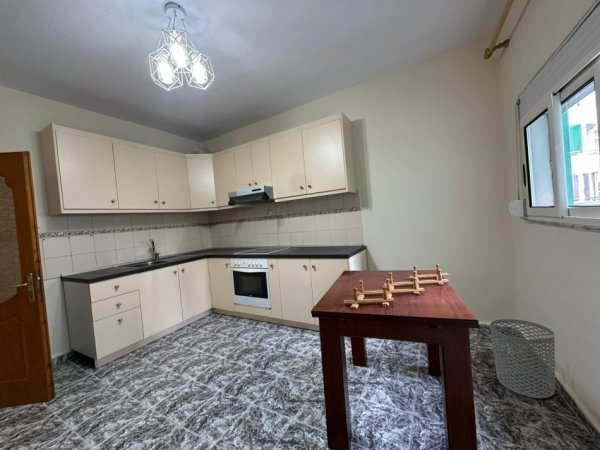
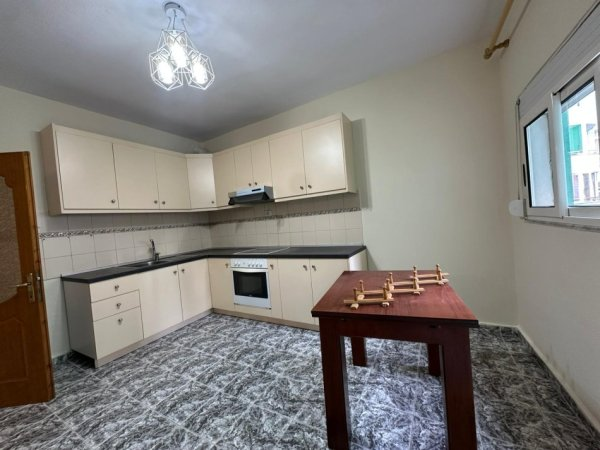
- waste bin [489,318,556,399]
